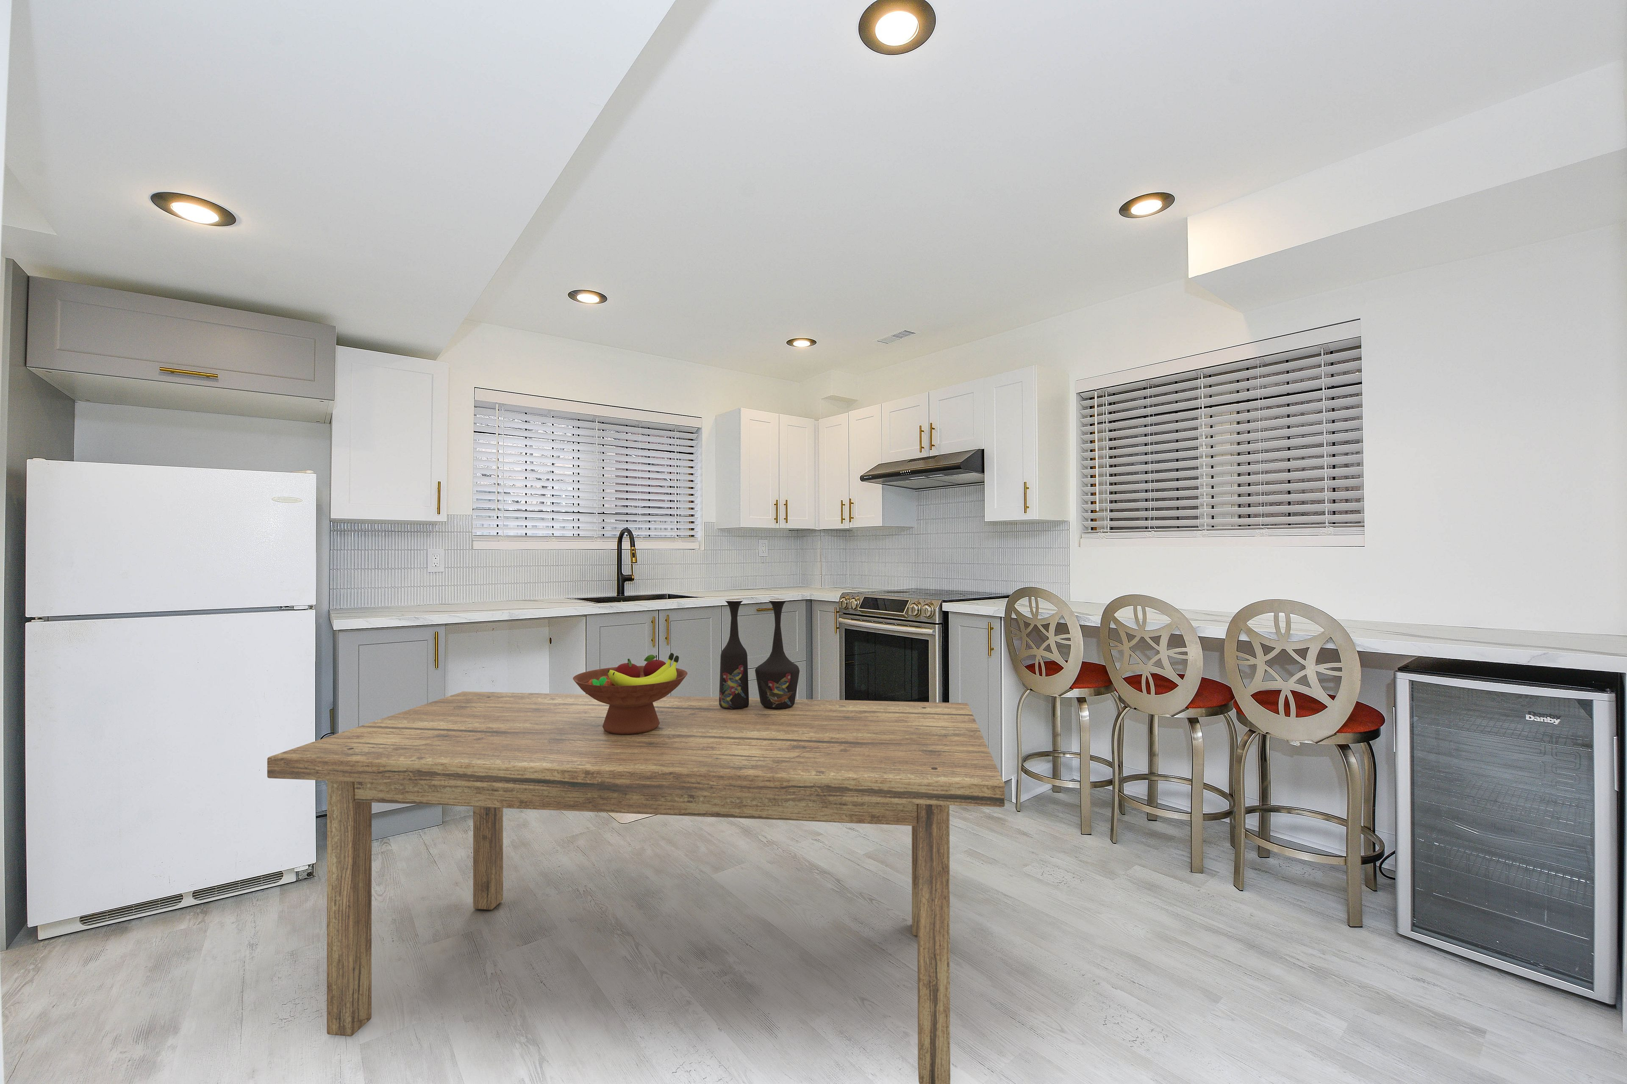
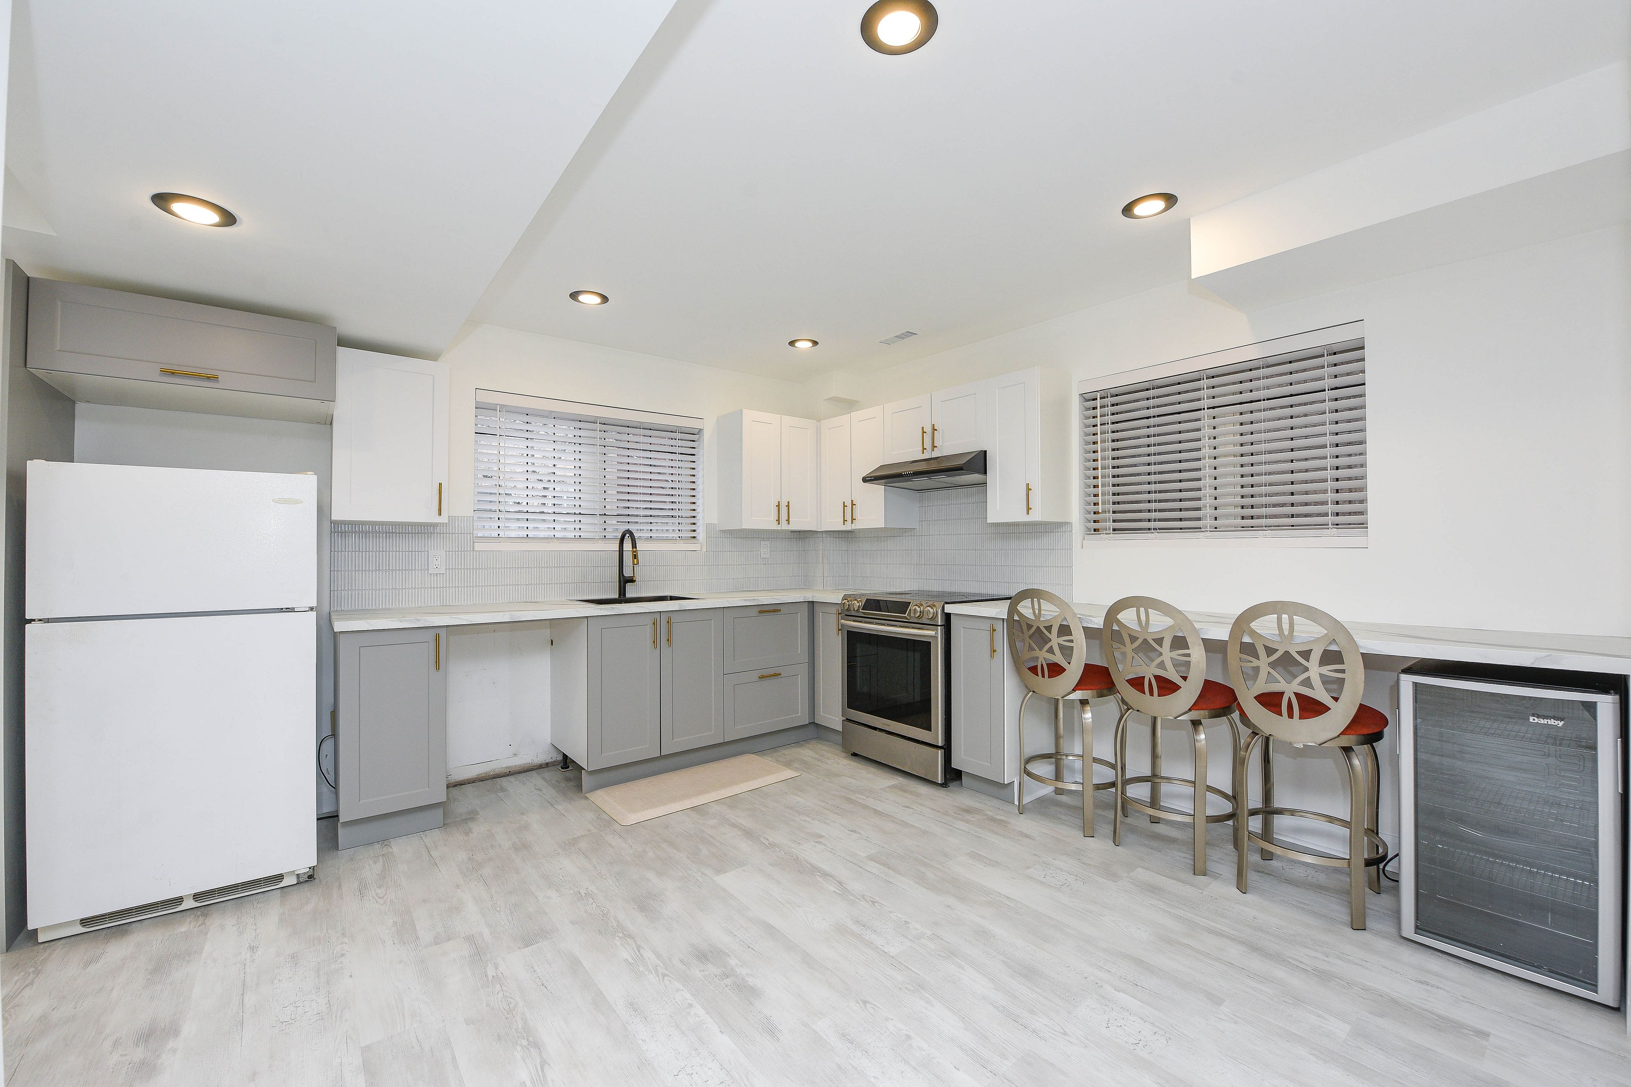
- vase [719,599,800,710]
- dining table [268,691,1006,1084]
- fruit bowl [573,652,688,734]
